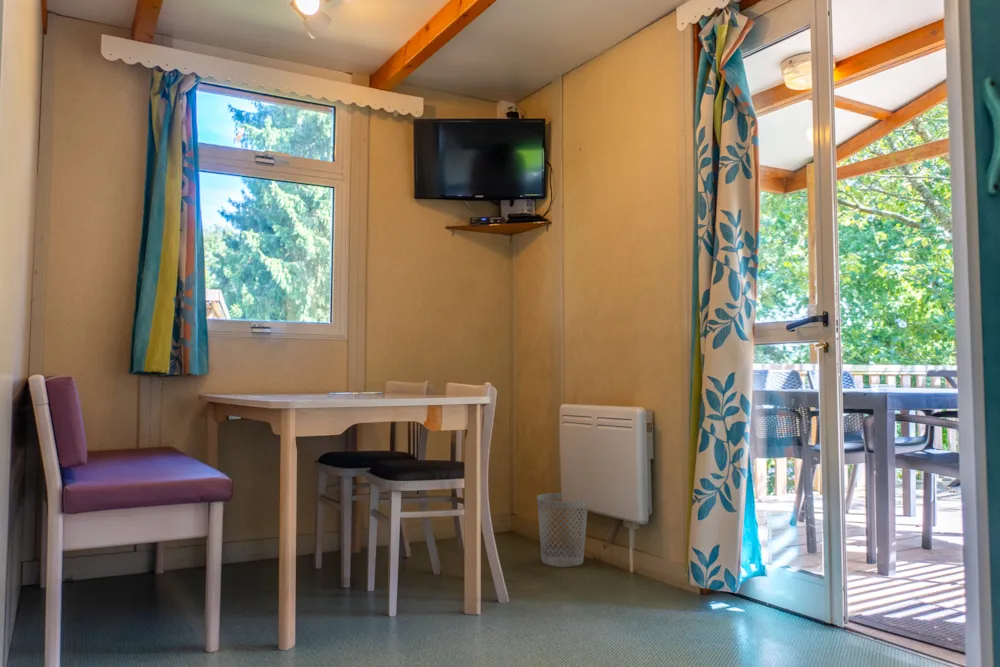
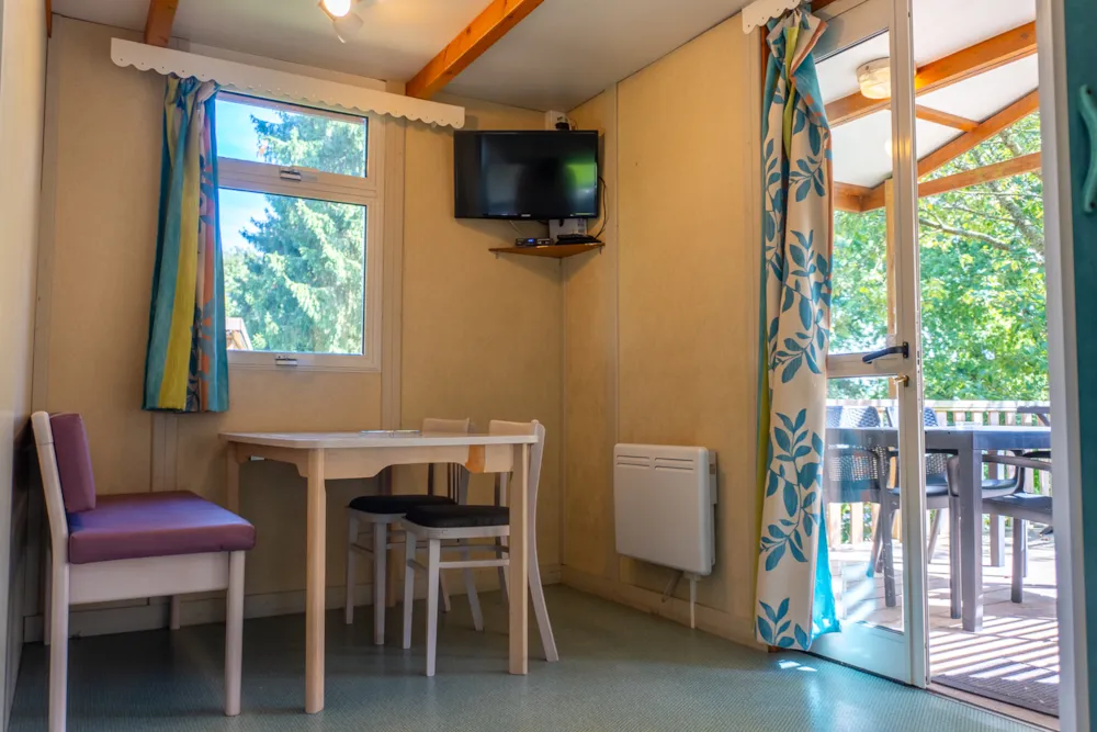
- wastebasket [536,492,588,568]
